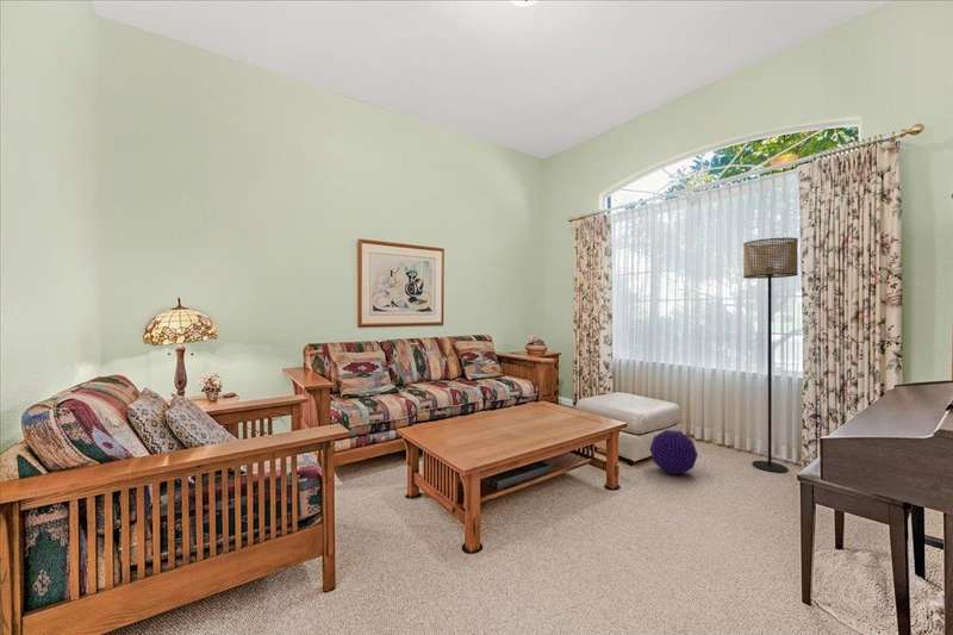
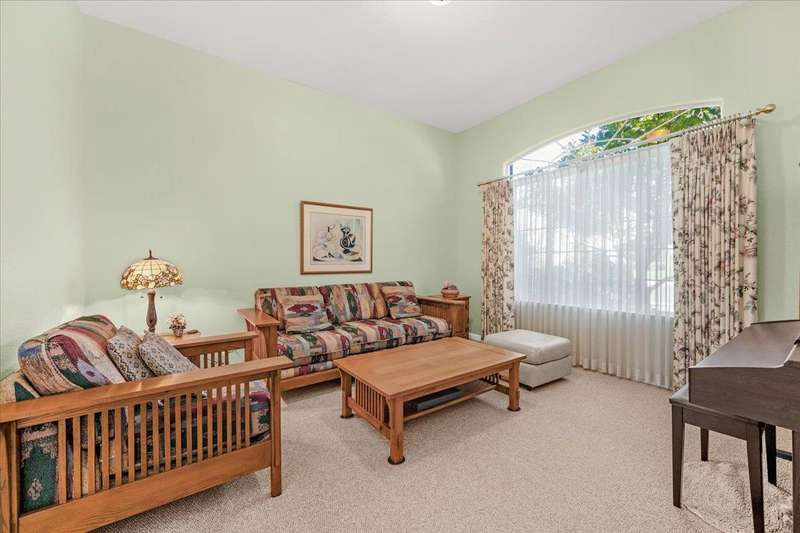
- floor lamp [742,237,799,474]
- decorative ball [649,429,699,475]
